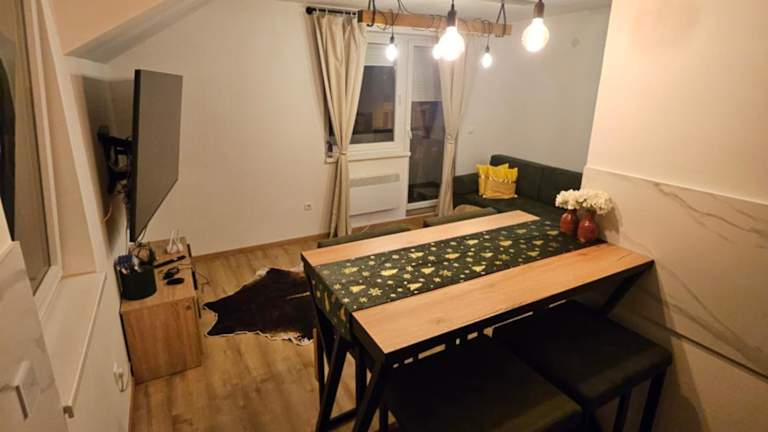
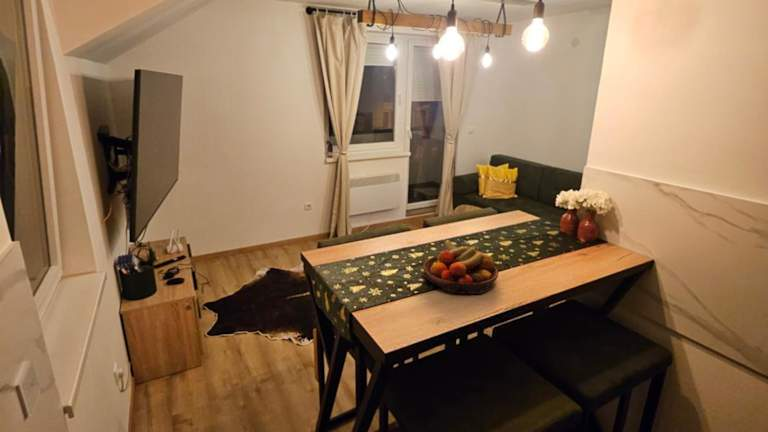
+ fruit bowl [422,239,499,295]
